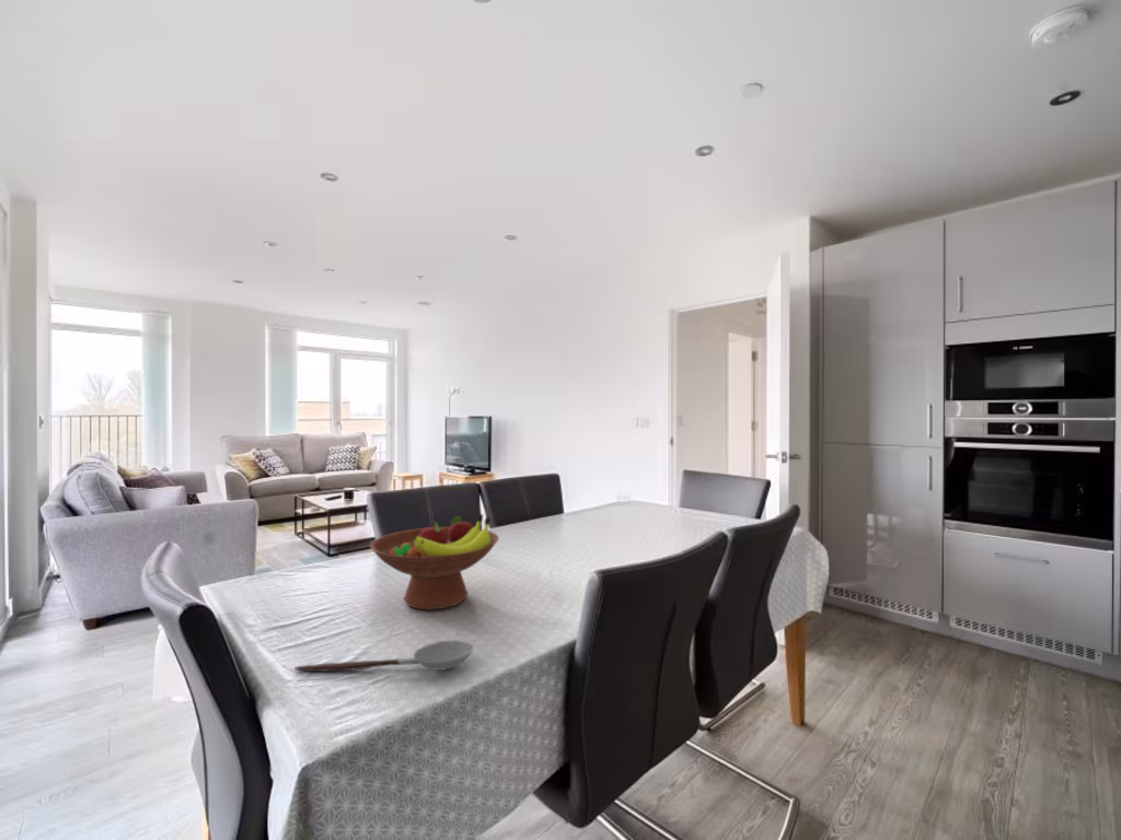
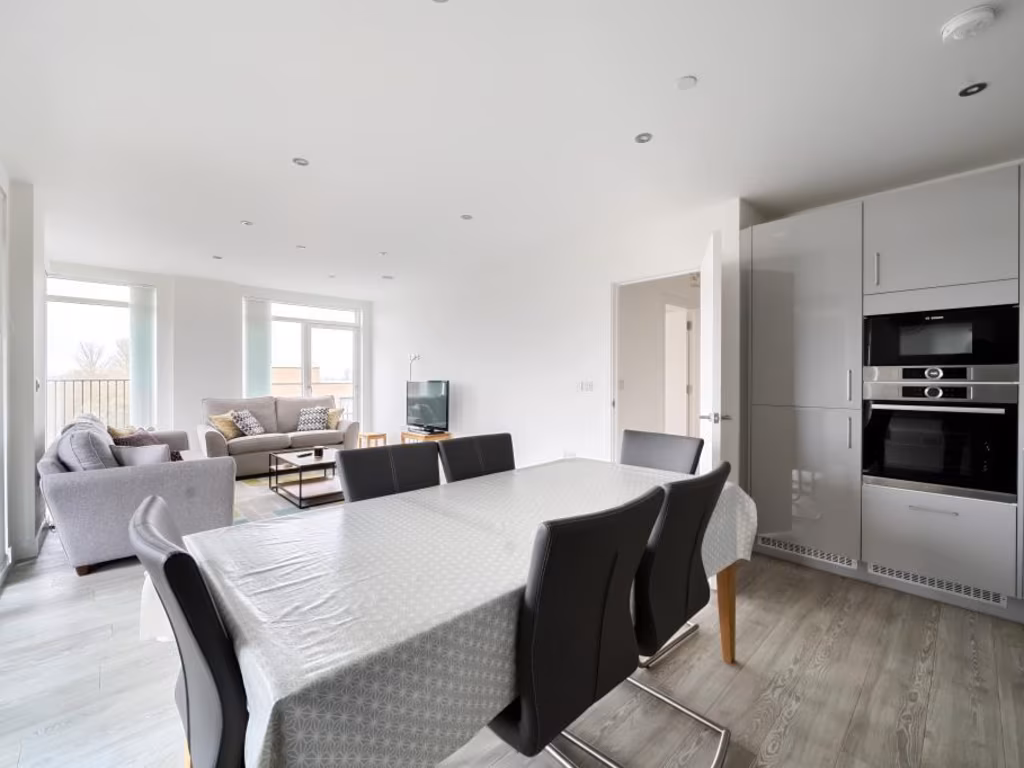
- spoon [293,640,474,673]
- fruit bowl [369,513,499,610]
